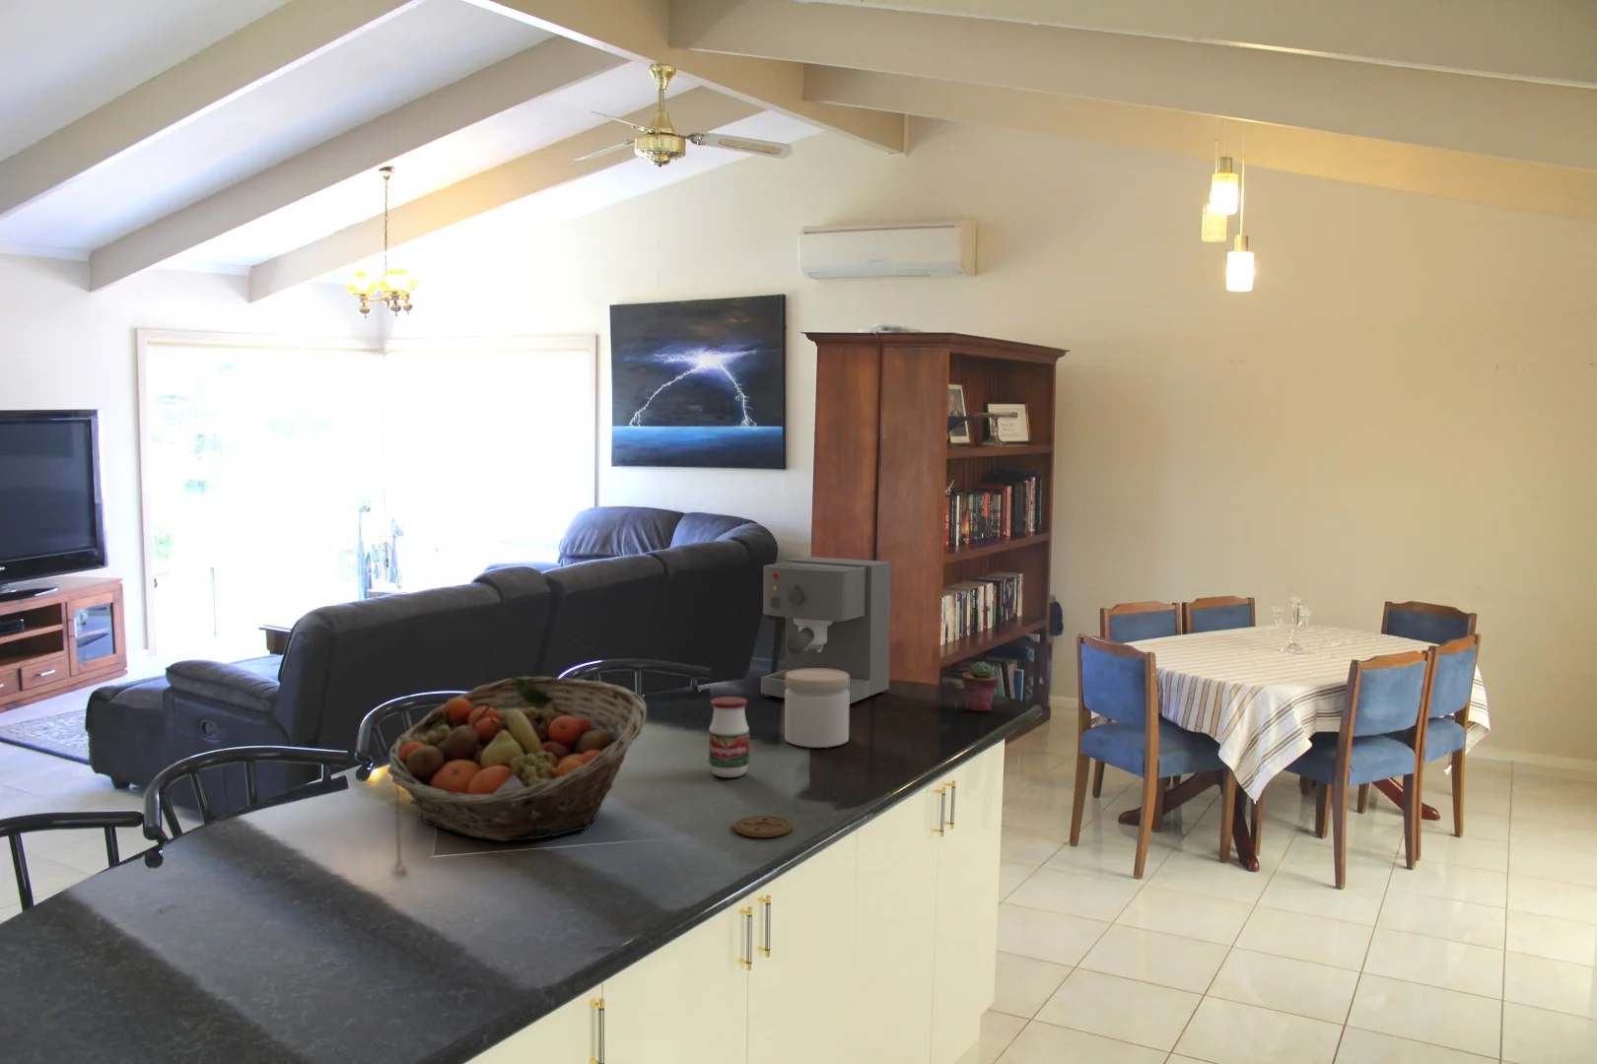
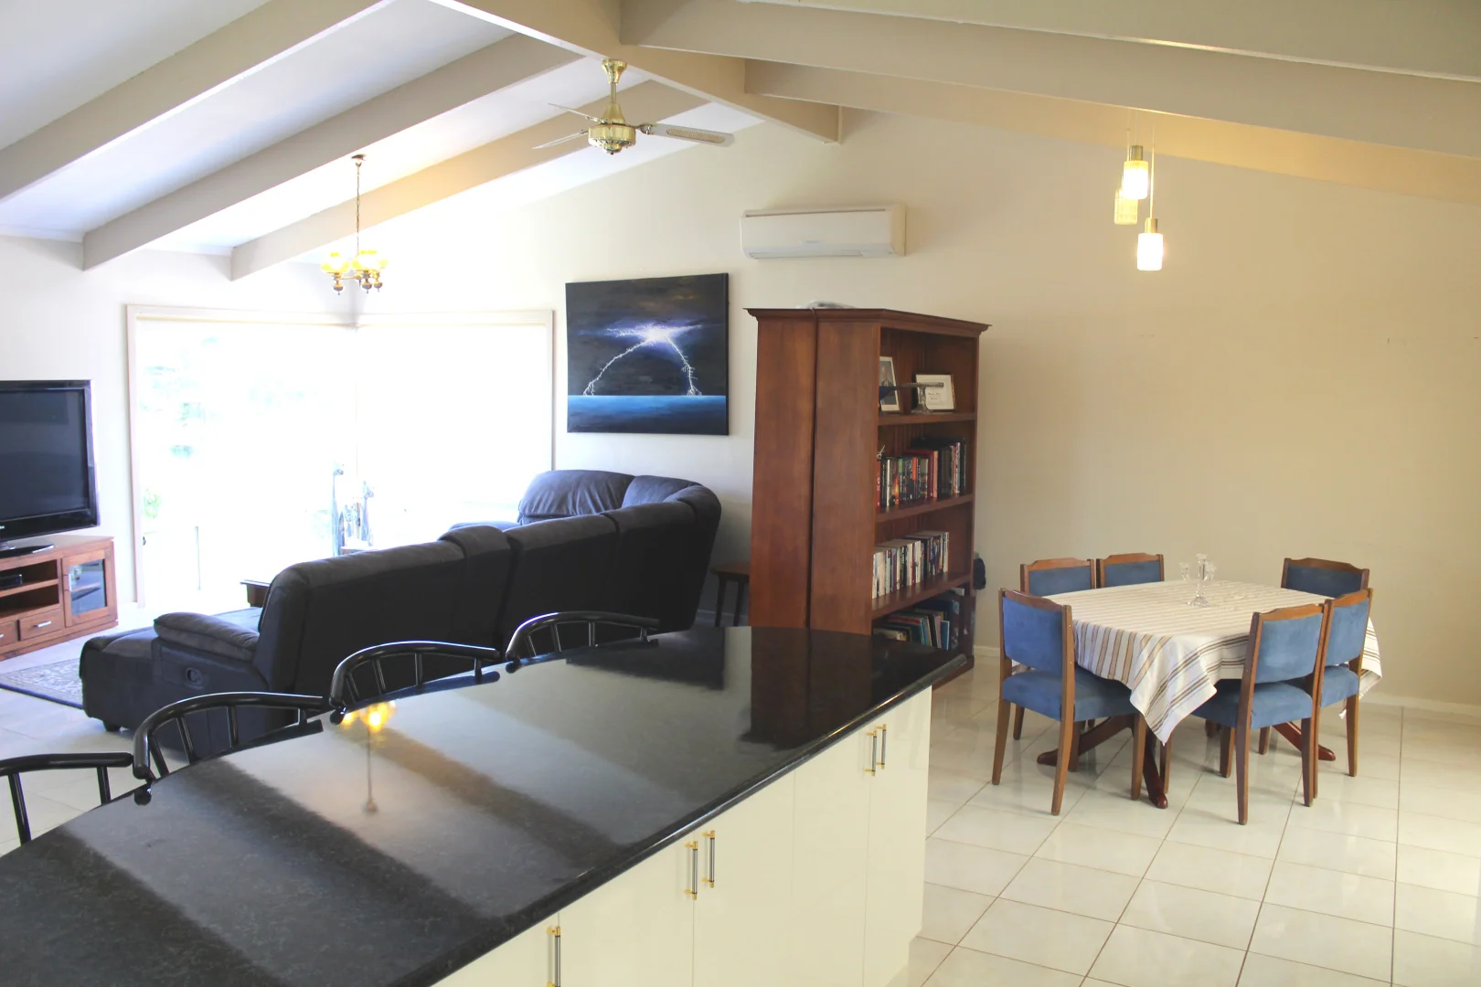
- jar [784,669,850,749]
- coaster [733,815,791,838]
- potted succulent [960,660,999,712]
- coffee maker [760,556,892,705]
- fruit basket [386,676,648,842]
- jar [708,696,750,778]
